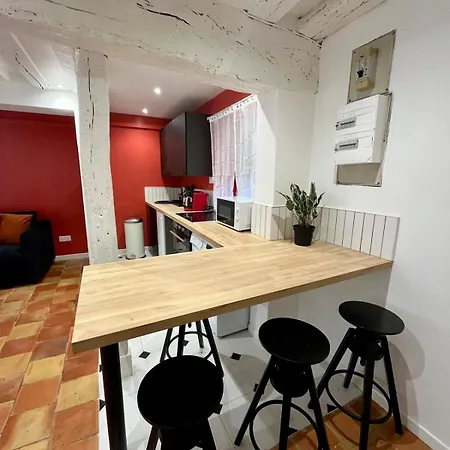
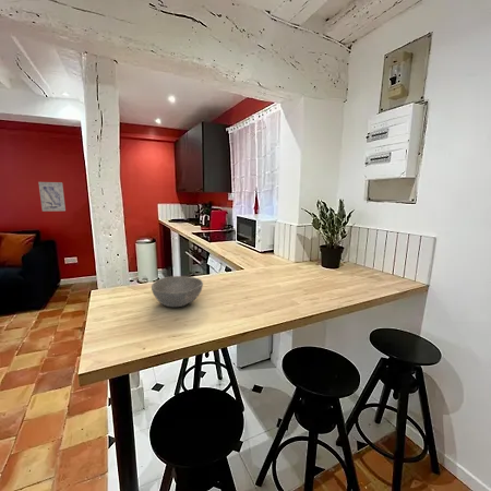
+ bowl [151,275,204,308]
+ wall art [37,181,67,213]
